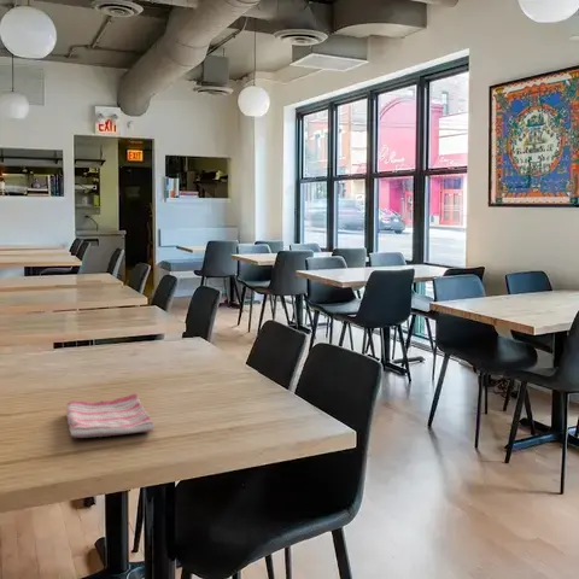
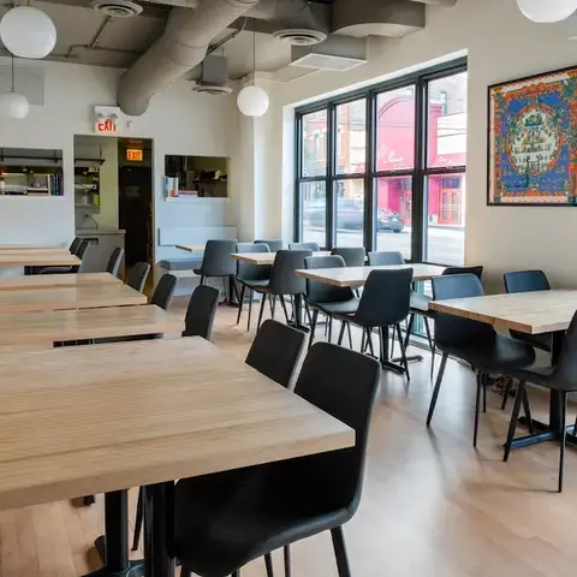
- dish towel [65,392,154,439]
